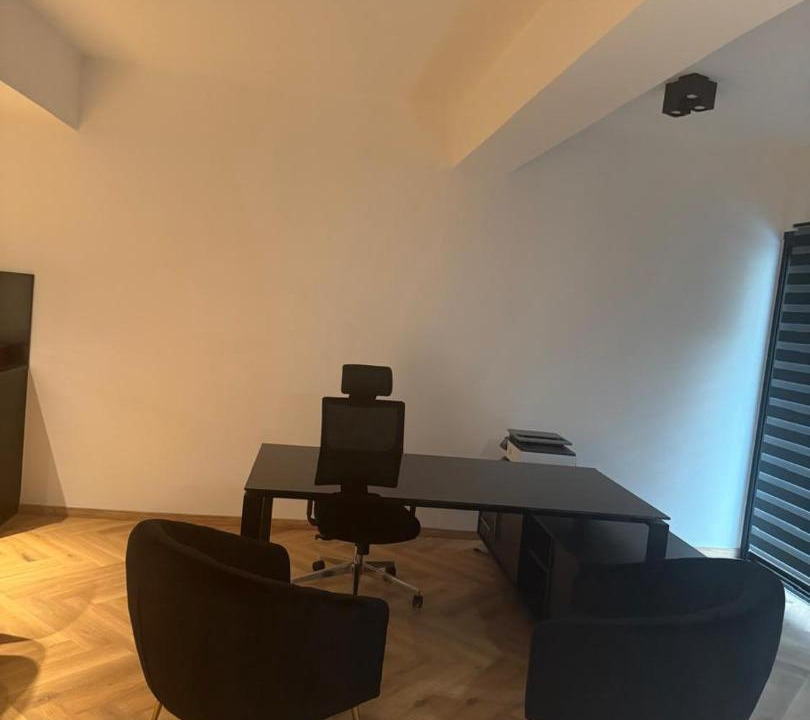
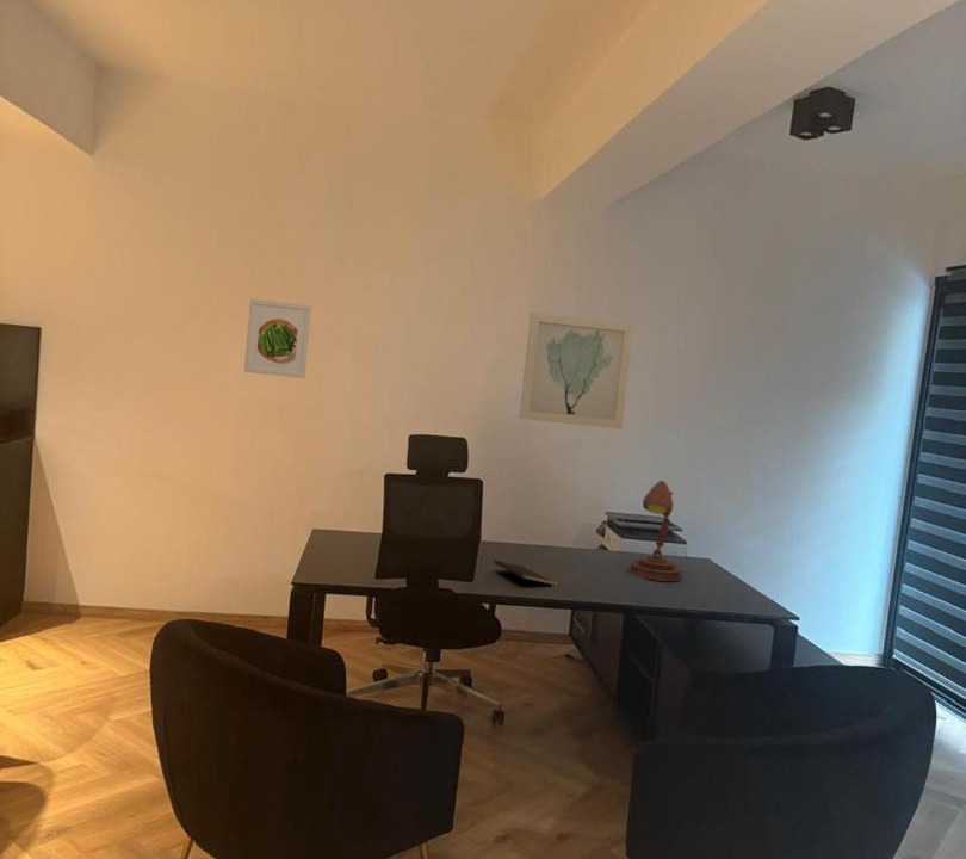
+ wall art [519,311,634,430]
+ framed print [243,298,312,379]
+ desk lamp [628,480,682,582]
+ notepad [493,558,561,588]
